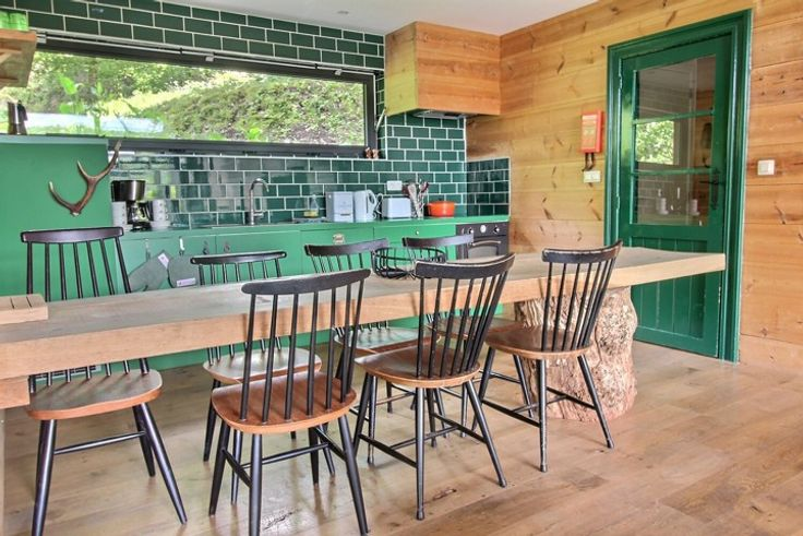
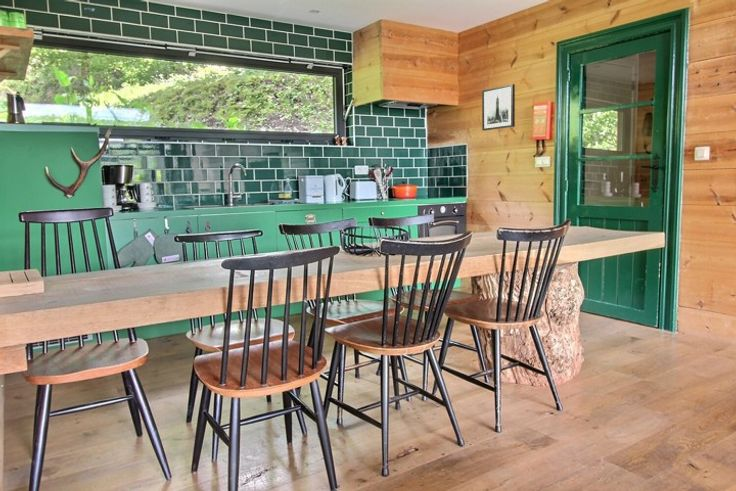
+ wall art [481,83,516,132]
